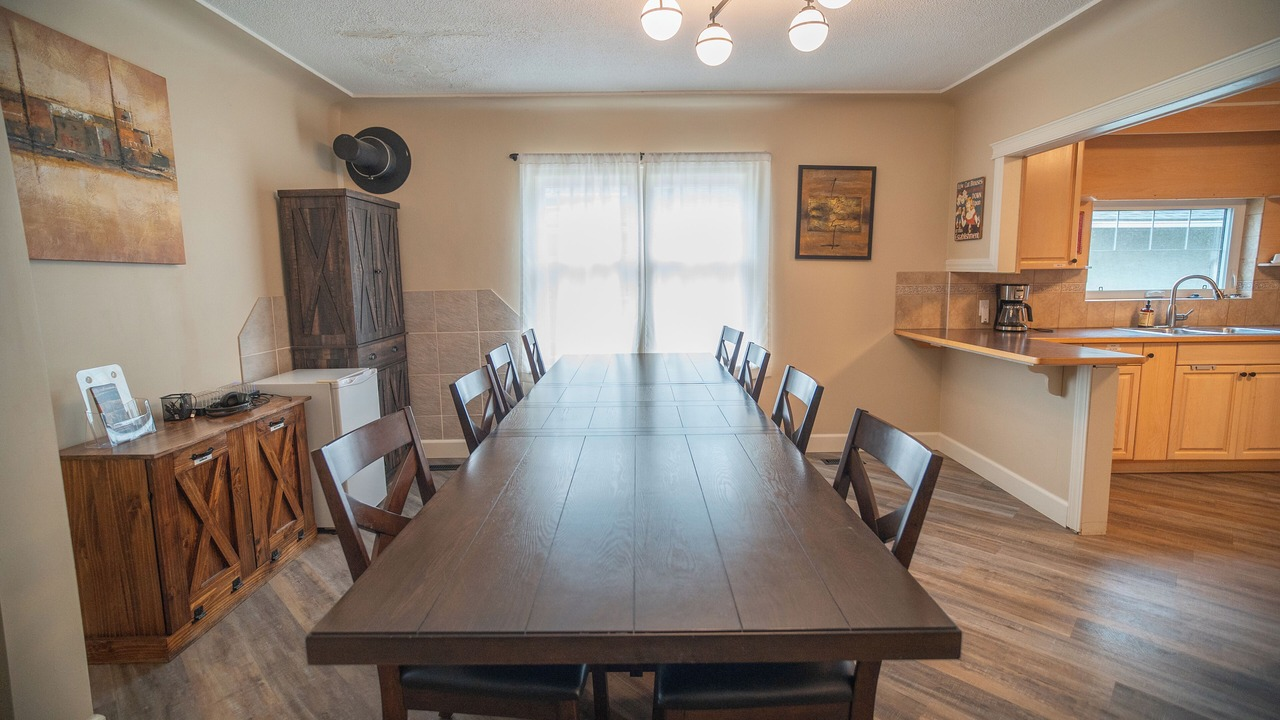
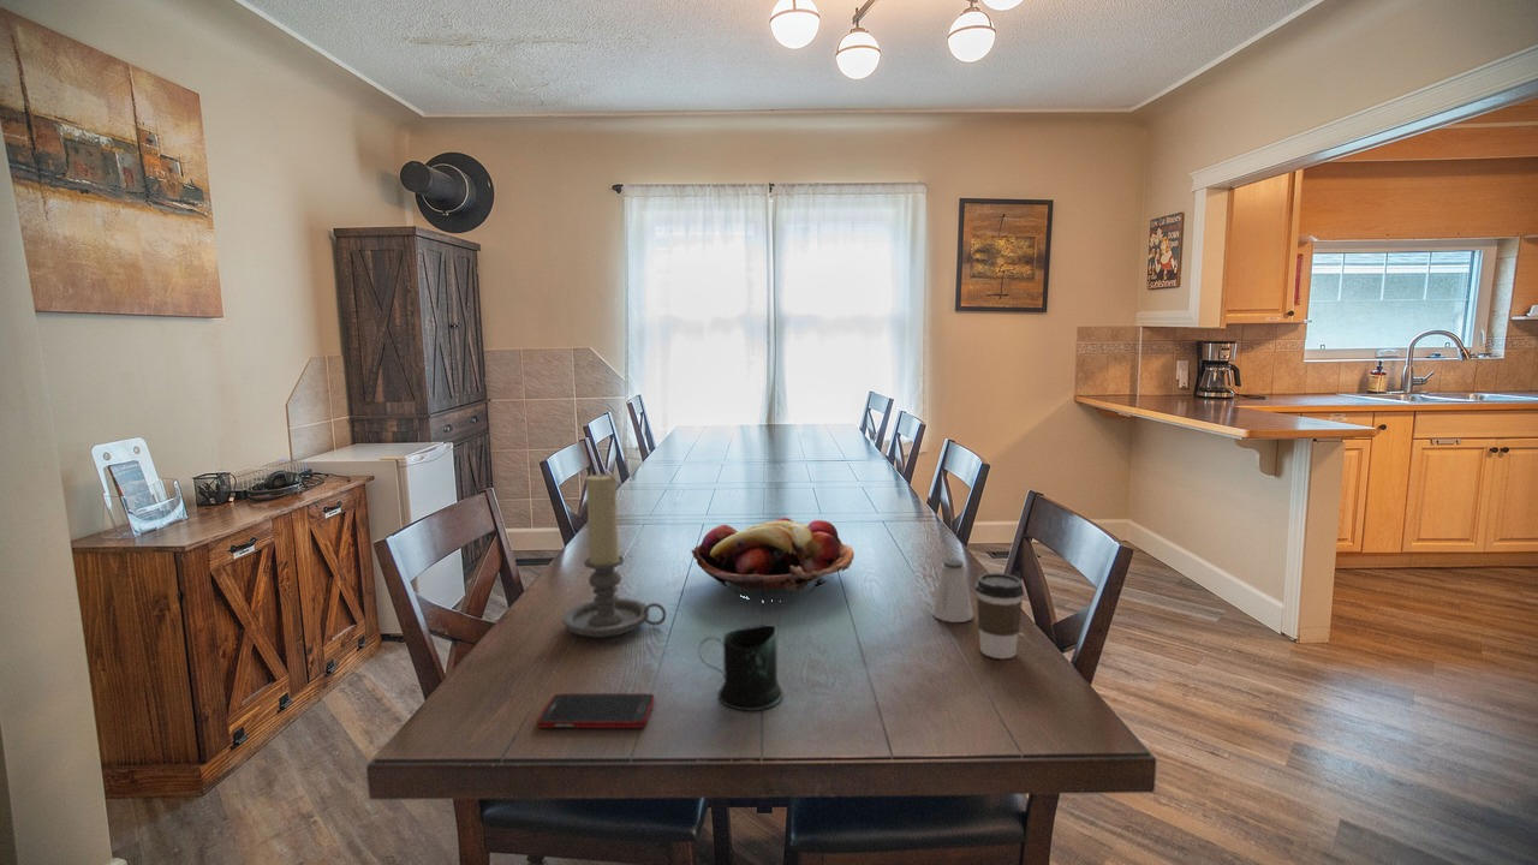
+ coffee cup [974,572,1025,660]
+ mug [698,624,785,711]
+ fruit basket [690,517,856,603]
+ cell phone [536,692,656,729]
+ candle holder [561,472,668,639]
+ saltshaker [931,557,974,624]
